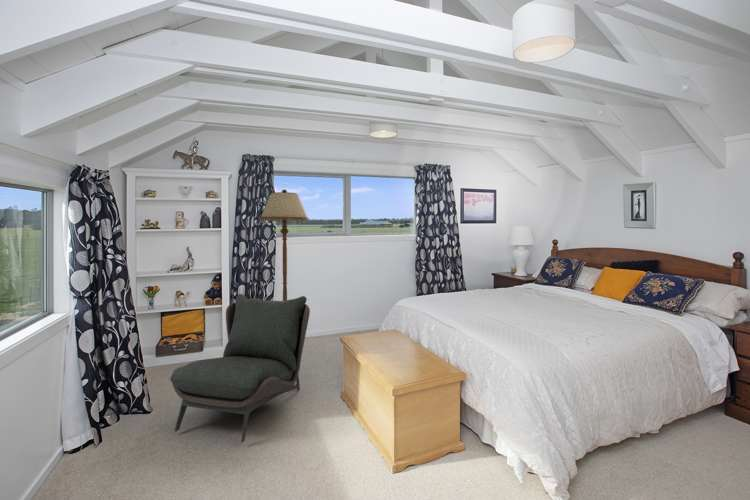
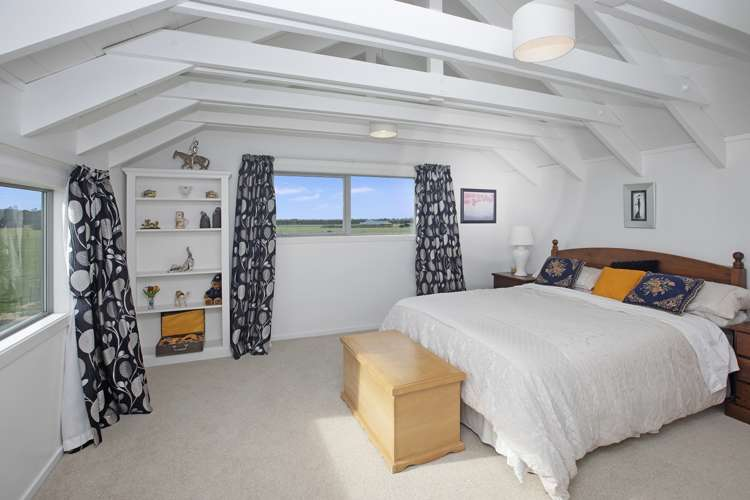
- floor lamp [259,189,310,301]
- armless chair [169,293,311,443]
